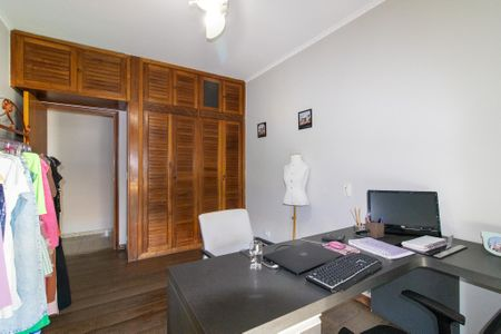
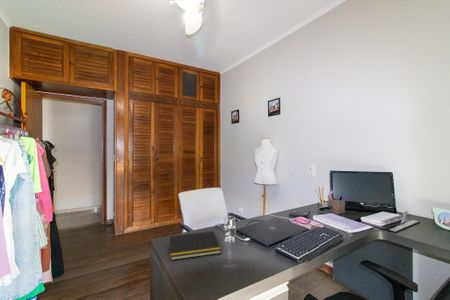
+ notepad [168,230,222,261]
